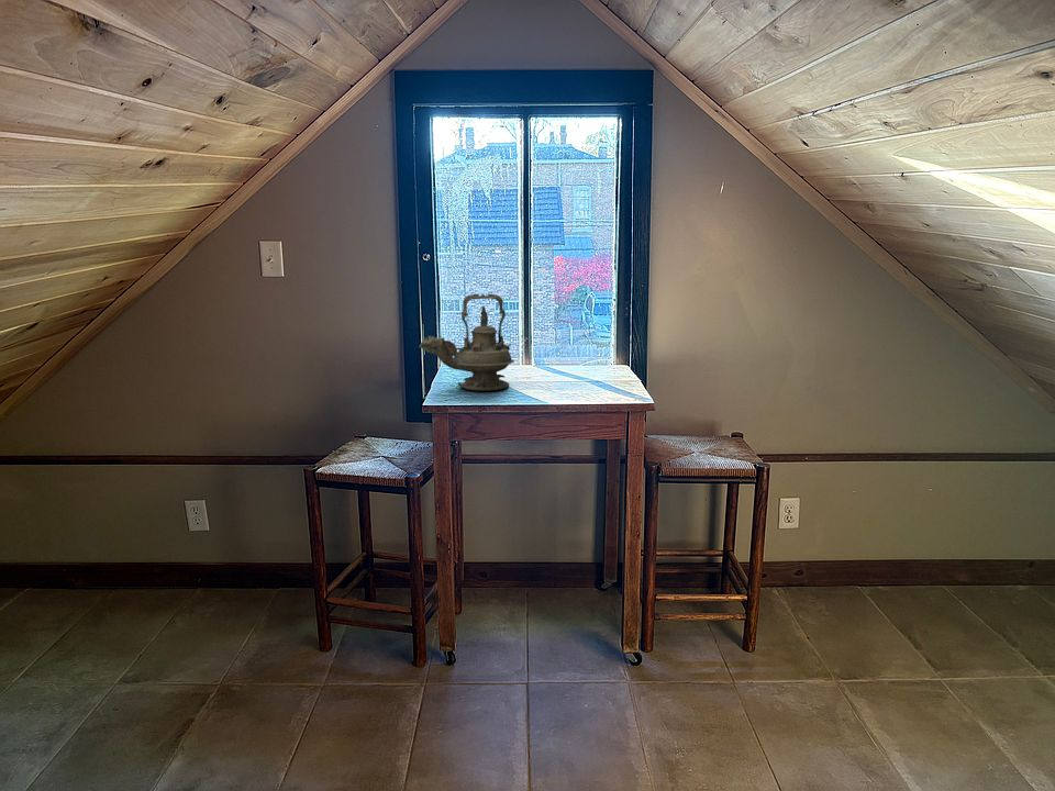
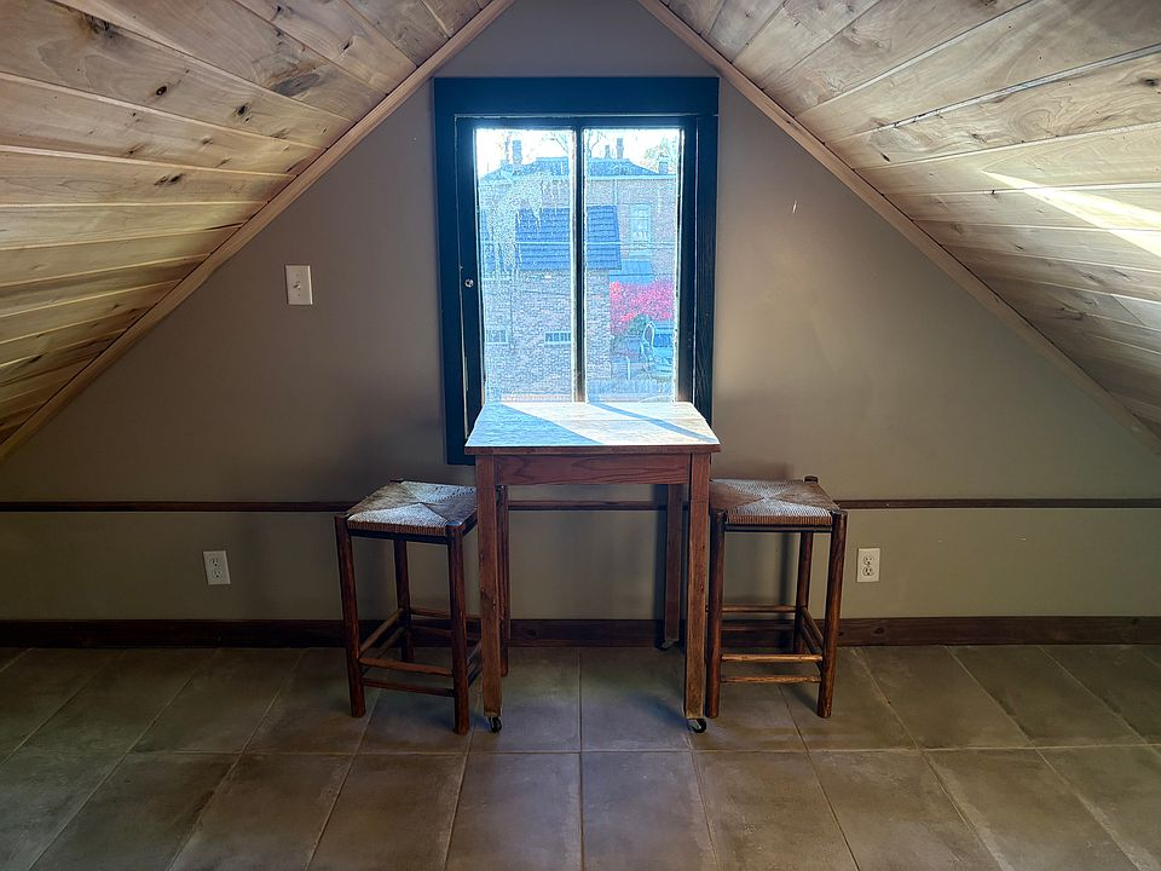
- teapot [419,293,515,392]
